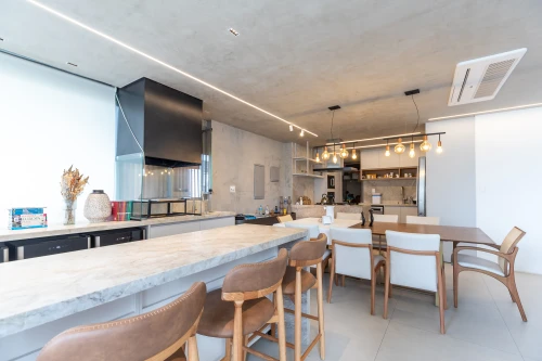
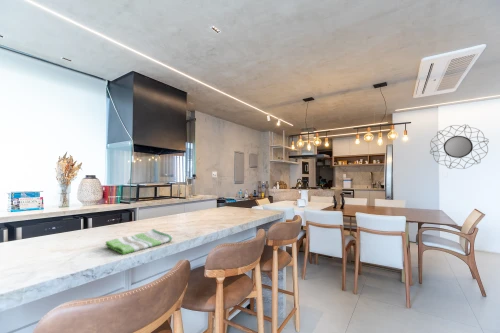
+ dish towel [104,228,174,256]
+ home mirror [429,123,490,170]
